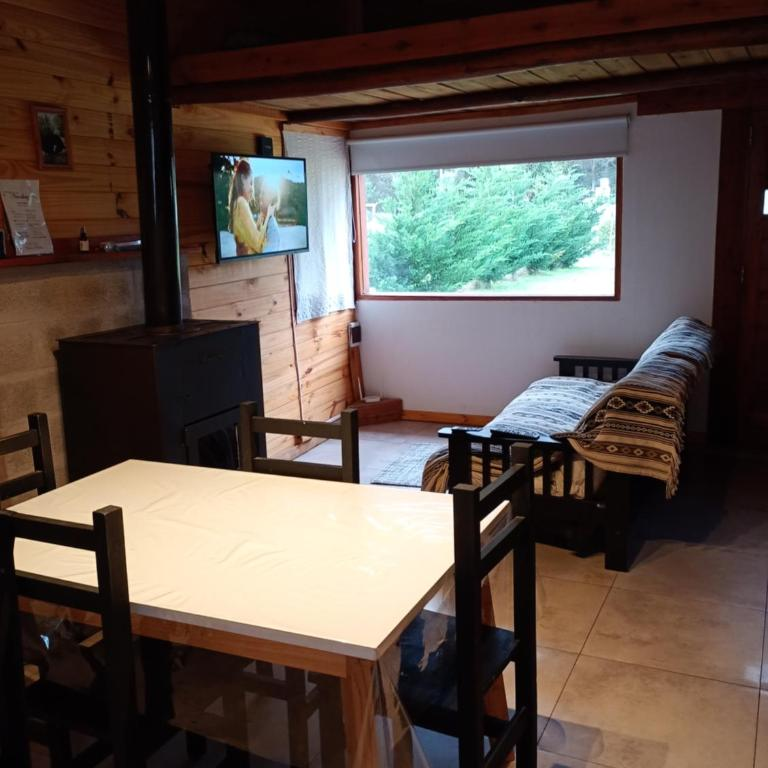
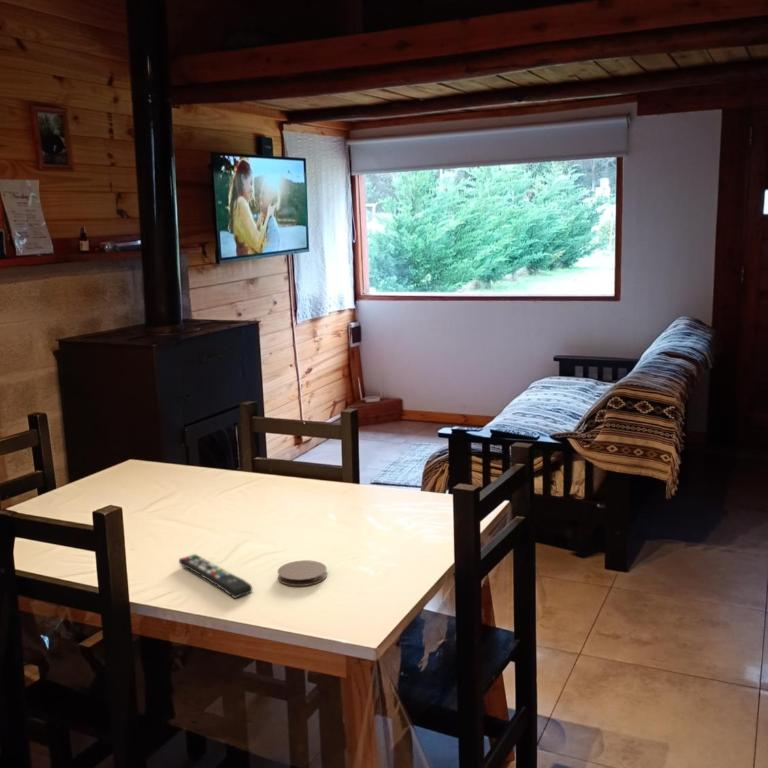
+ coaster [277,559,328,587]
+ remote control [178,553,253,599]
